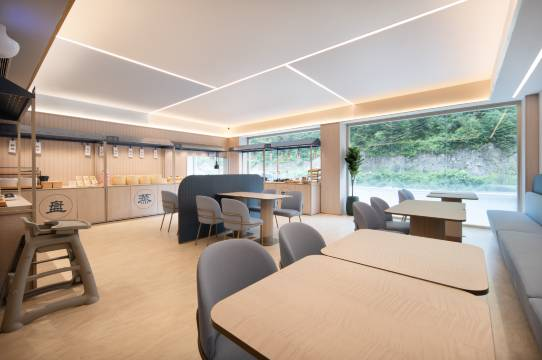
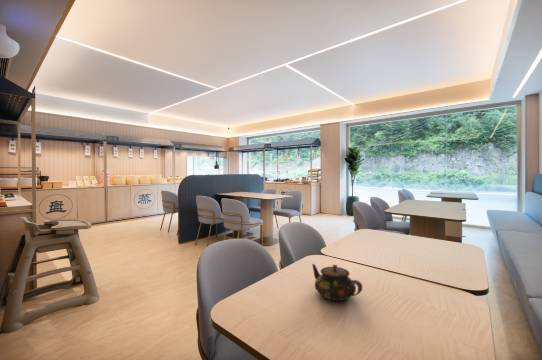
+ teapot [311,263,363,302]
